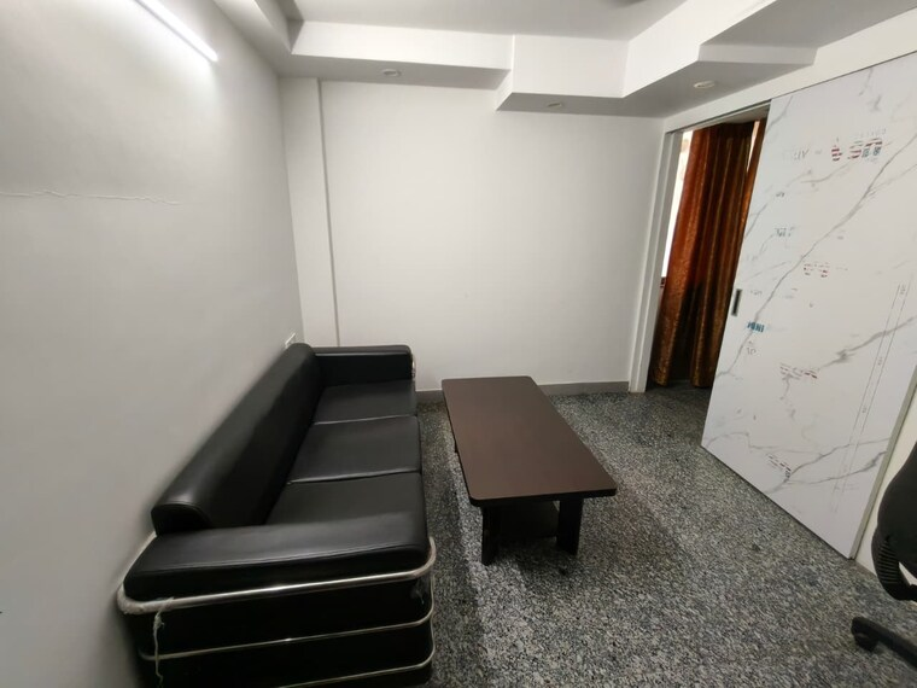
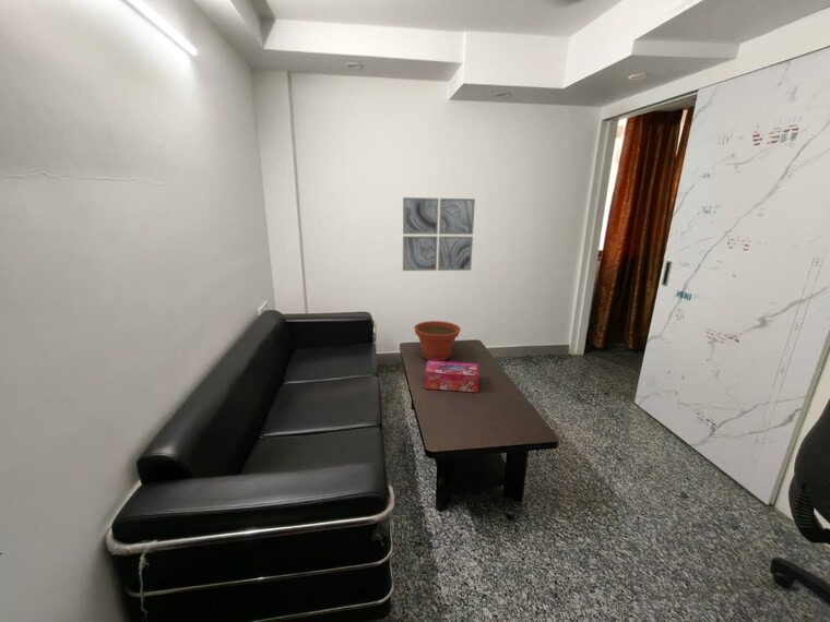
+ tissue box [424,360,481,393]
+ plant pot [413,320,462,361]
+ wall art [402,196,476,272]
